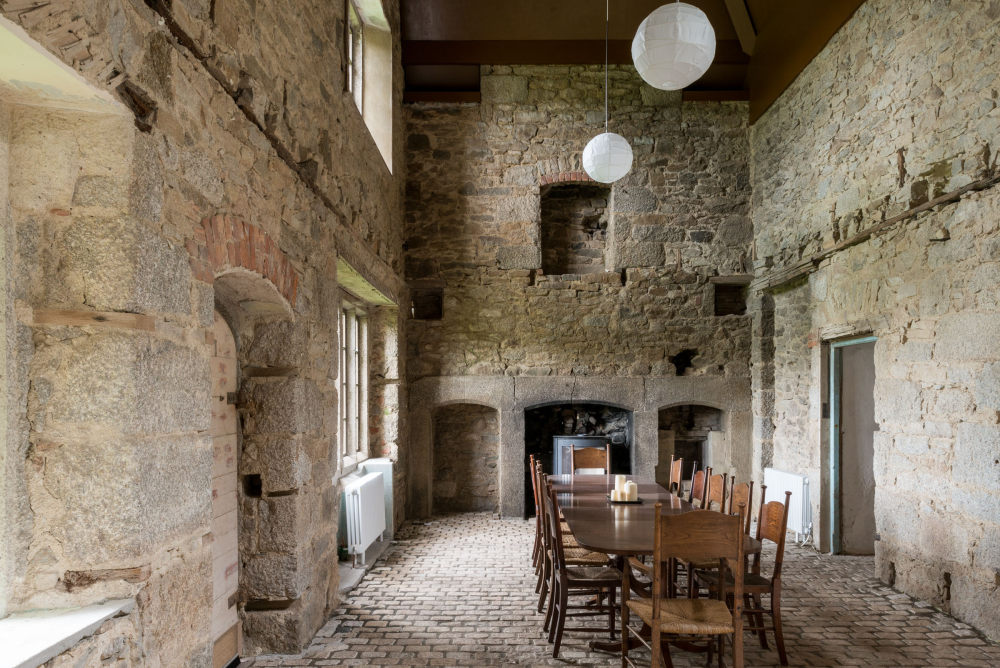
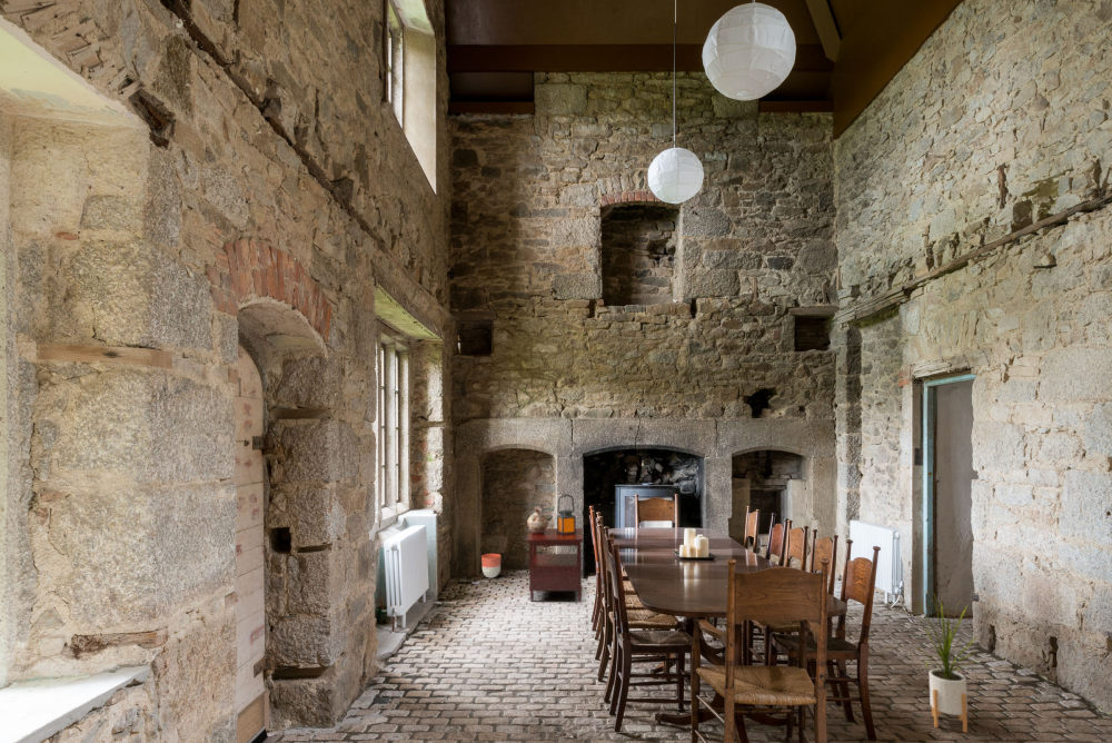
+ house plant [903,593,989,734]
+ planter [480,553,502,578]
+ side table [526,527,584,603]
+ lantern [556,493,577,535]
+ ceramic jug [526,505,549,534]
